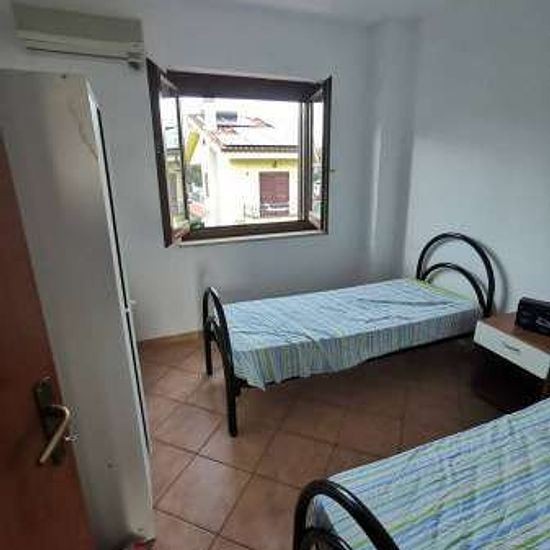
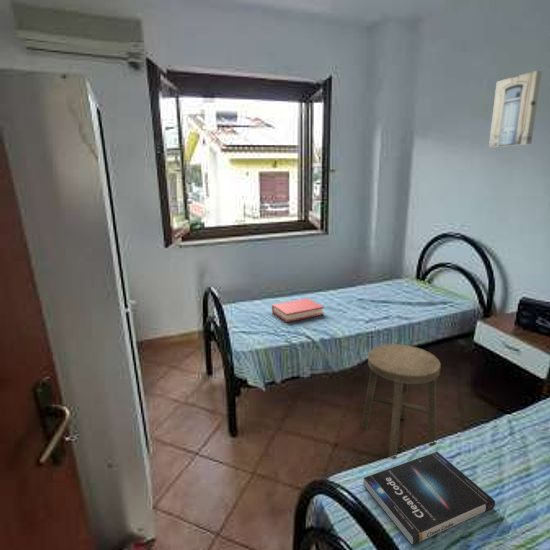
+ stool [360,343,442,460]
+ book [362,451,496,546]
+ wall art [488,70,543,148]
+ hardback book [271,297,325,323]
